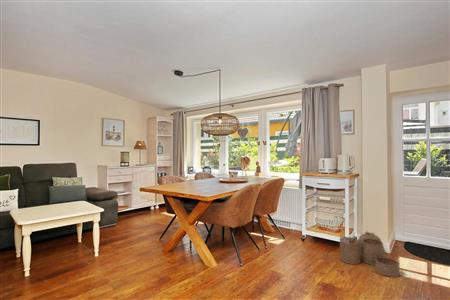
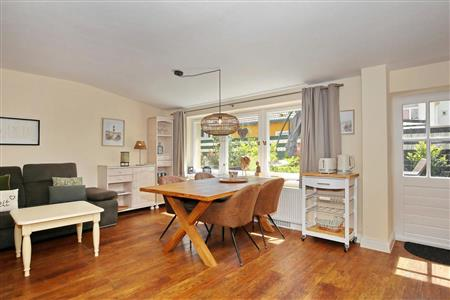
- woven basket [339,229,401,278]
